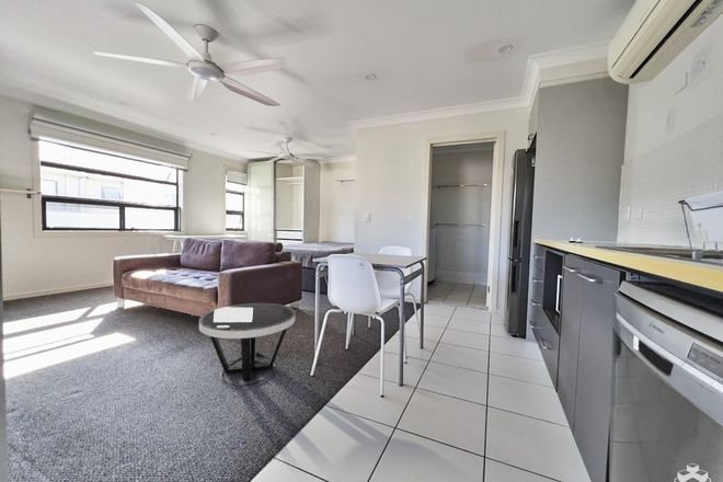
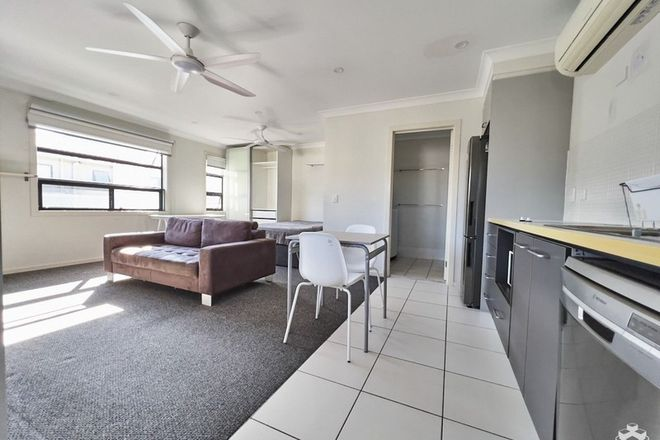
- side table [198,302,296,388]
